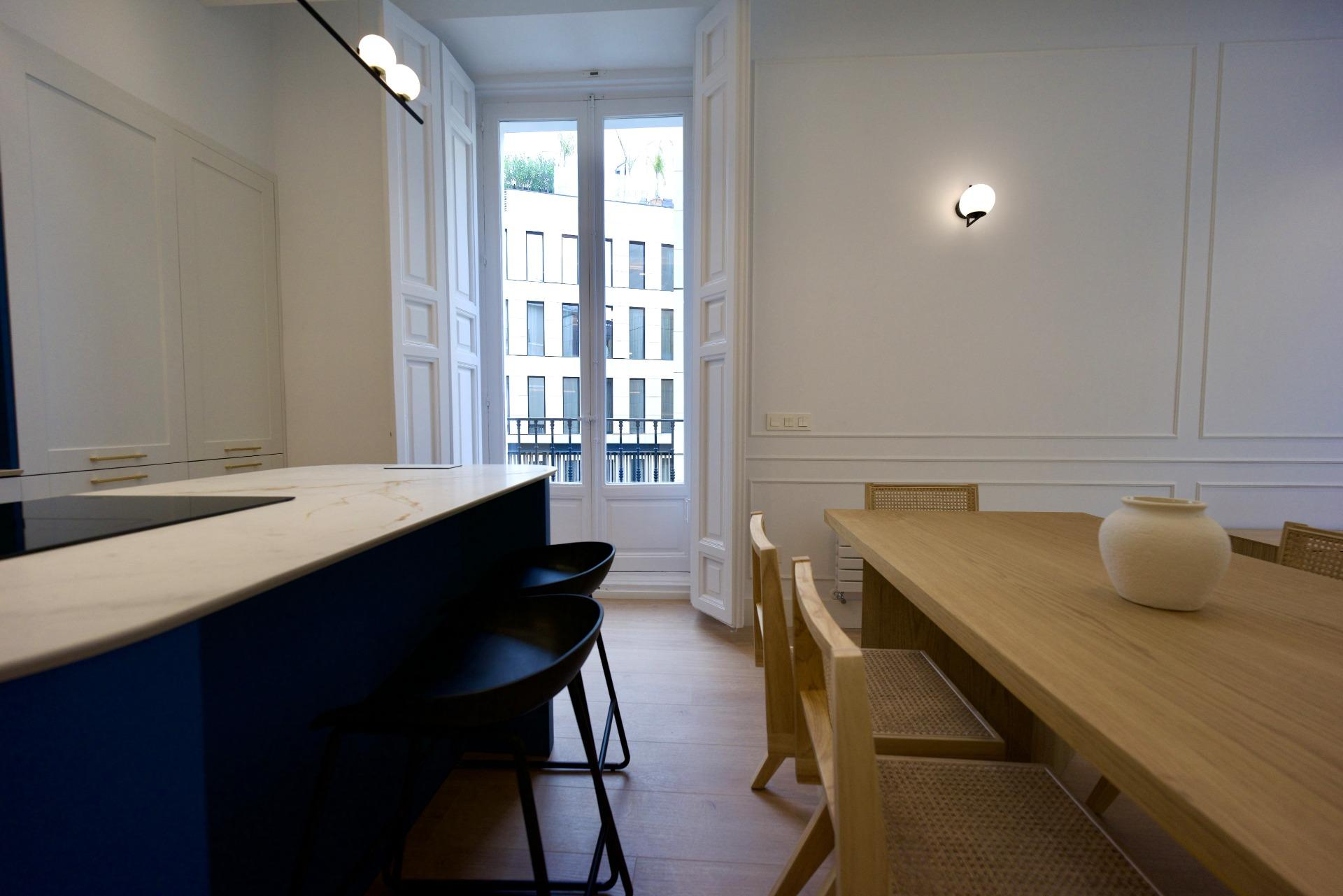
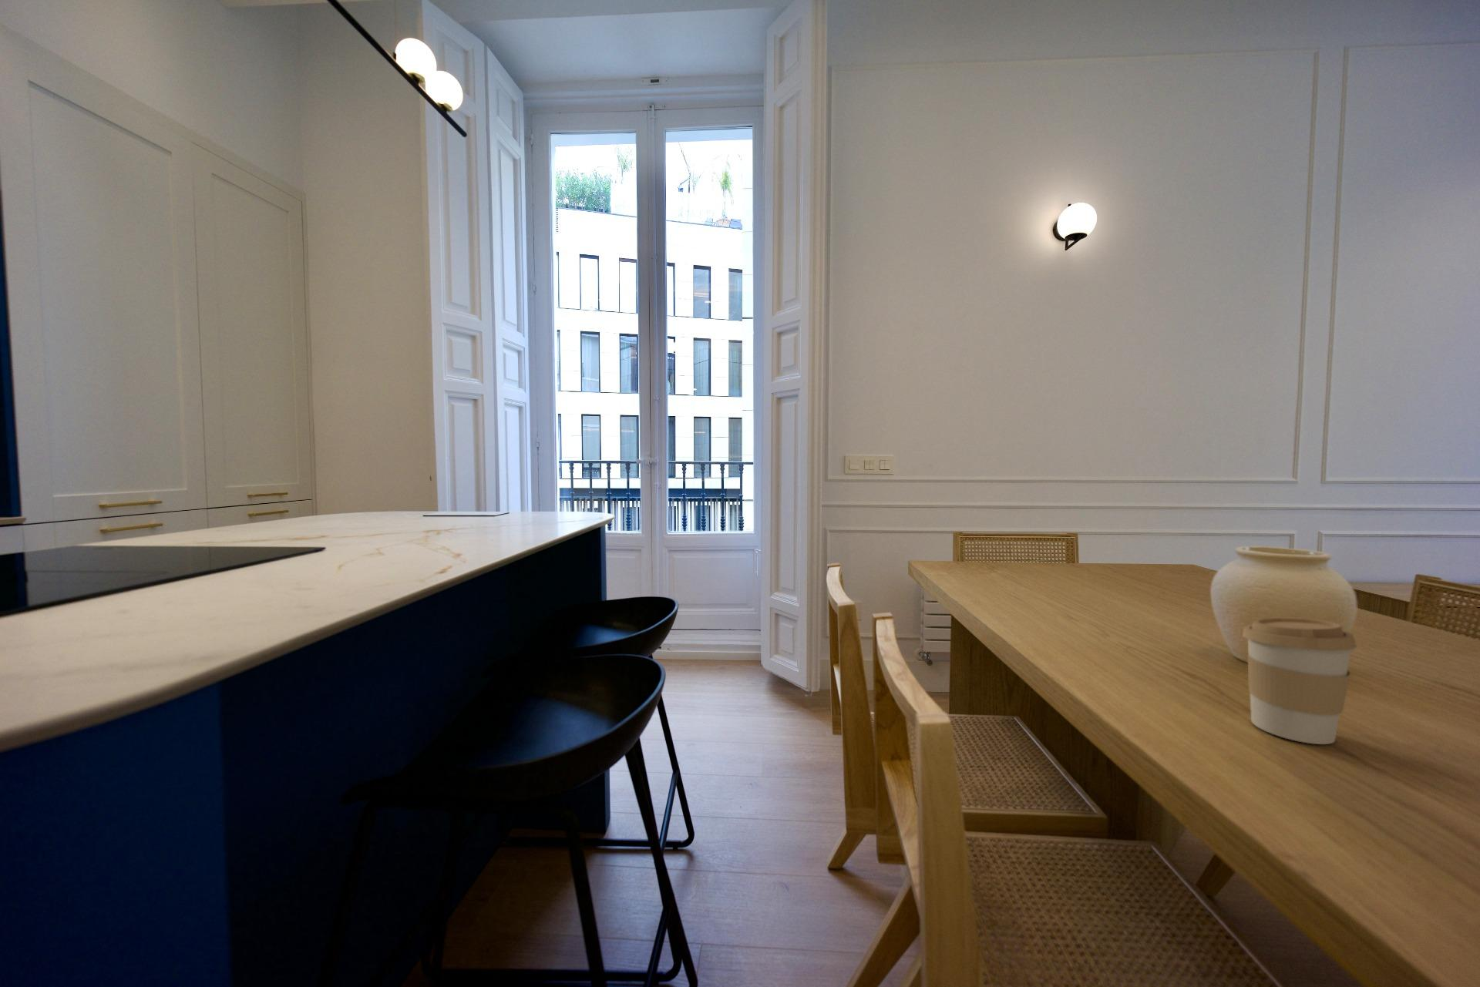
+ coffee cup [1242,617,1358,745]
